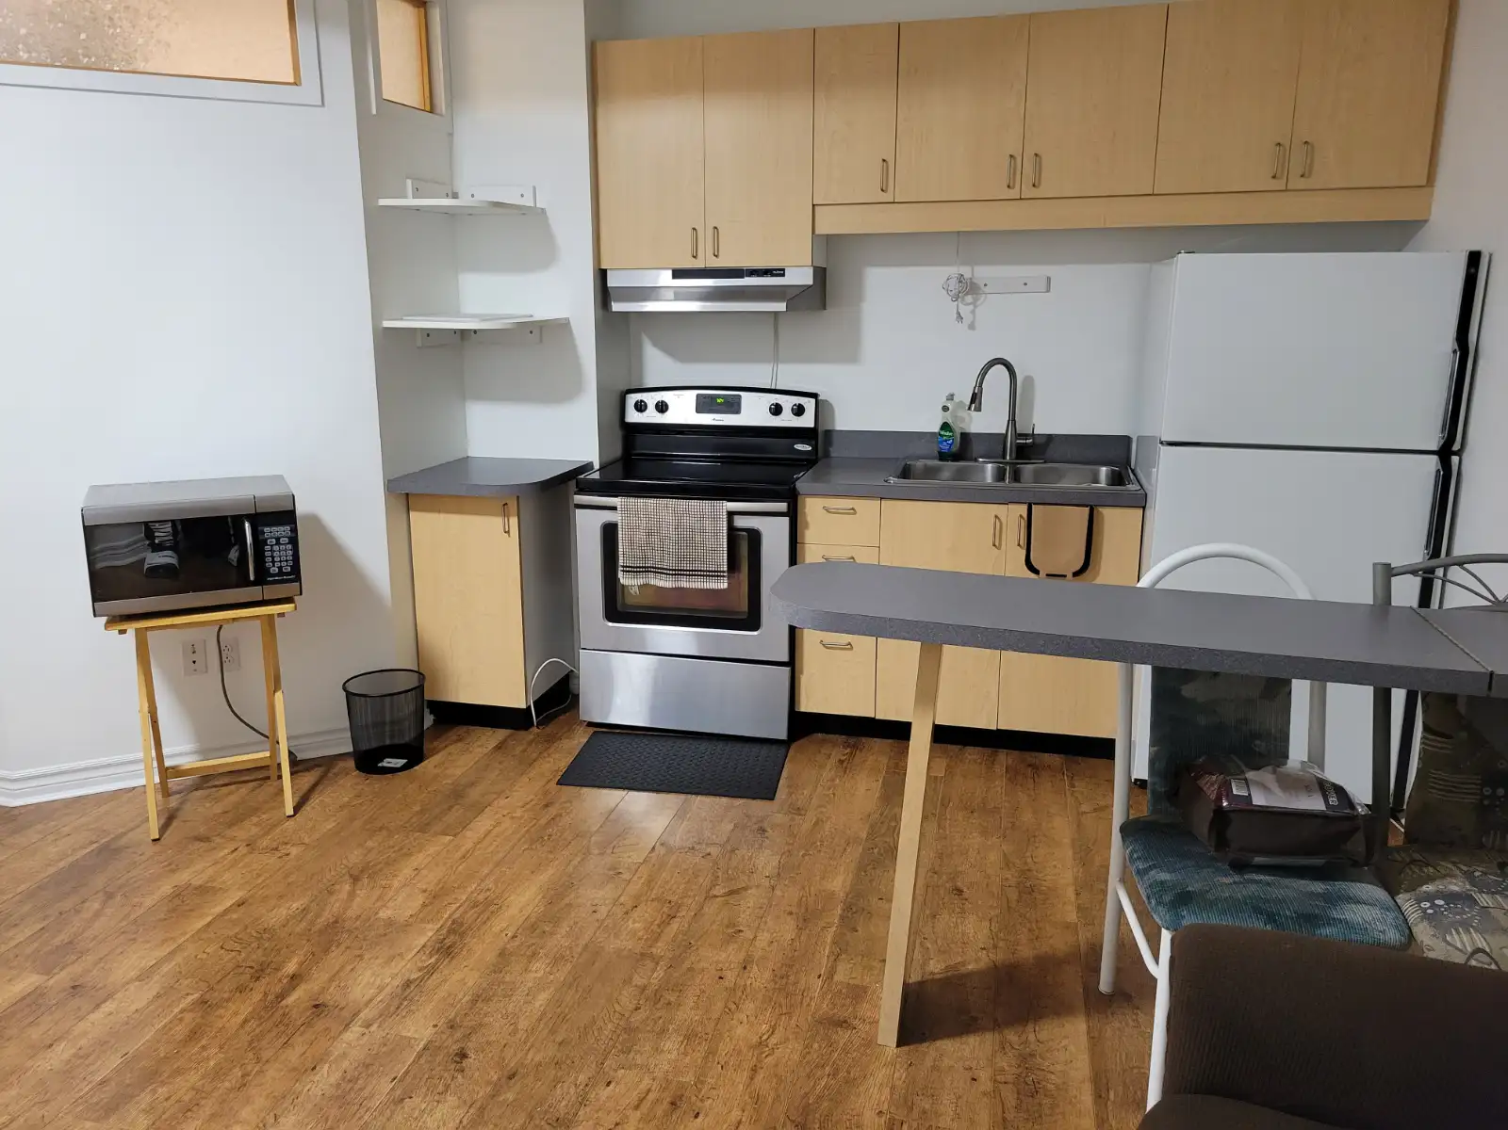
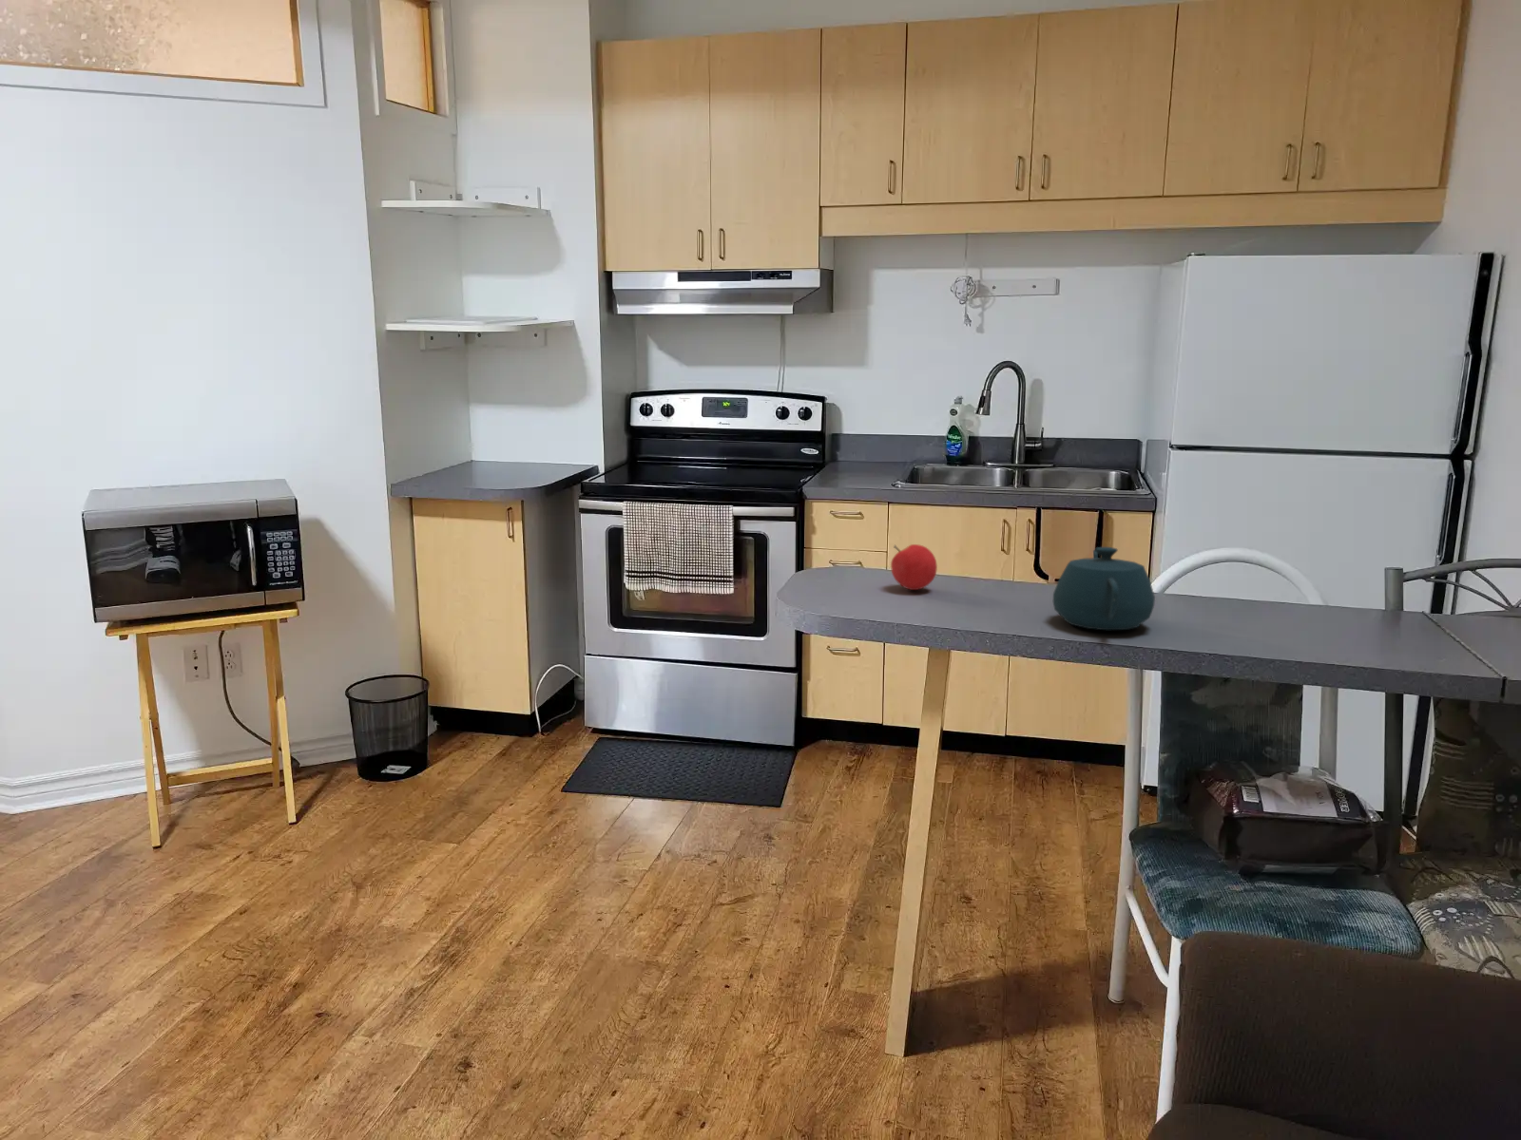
+ fruit [890,544,938,590]
+ teapot [1053,546,1156,631]
